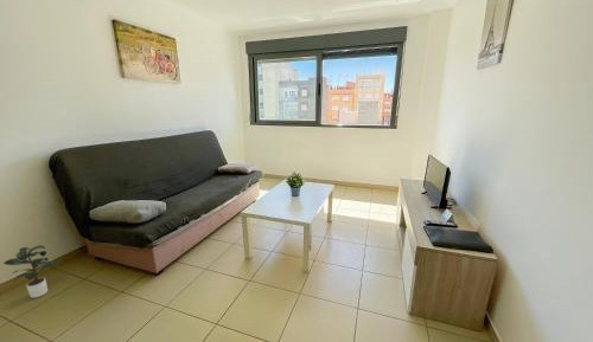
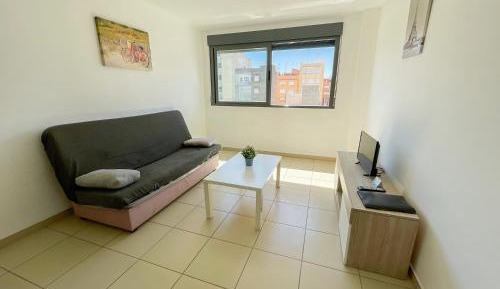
- potted plant [1,244,64,299]
